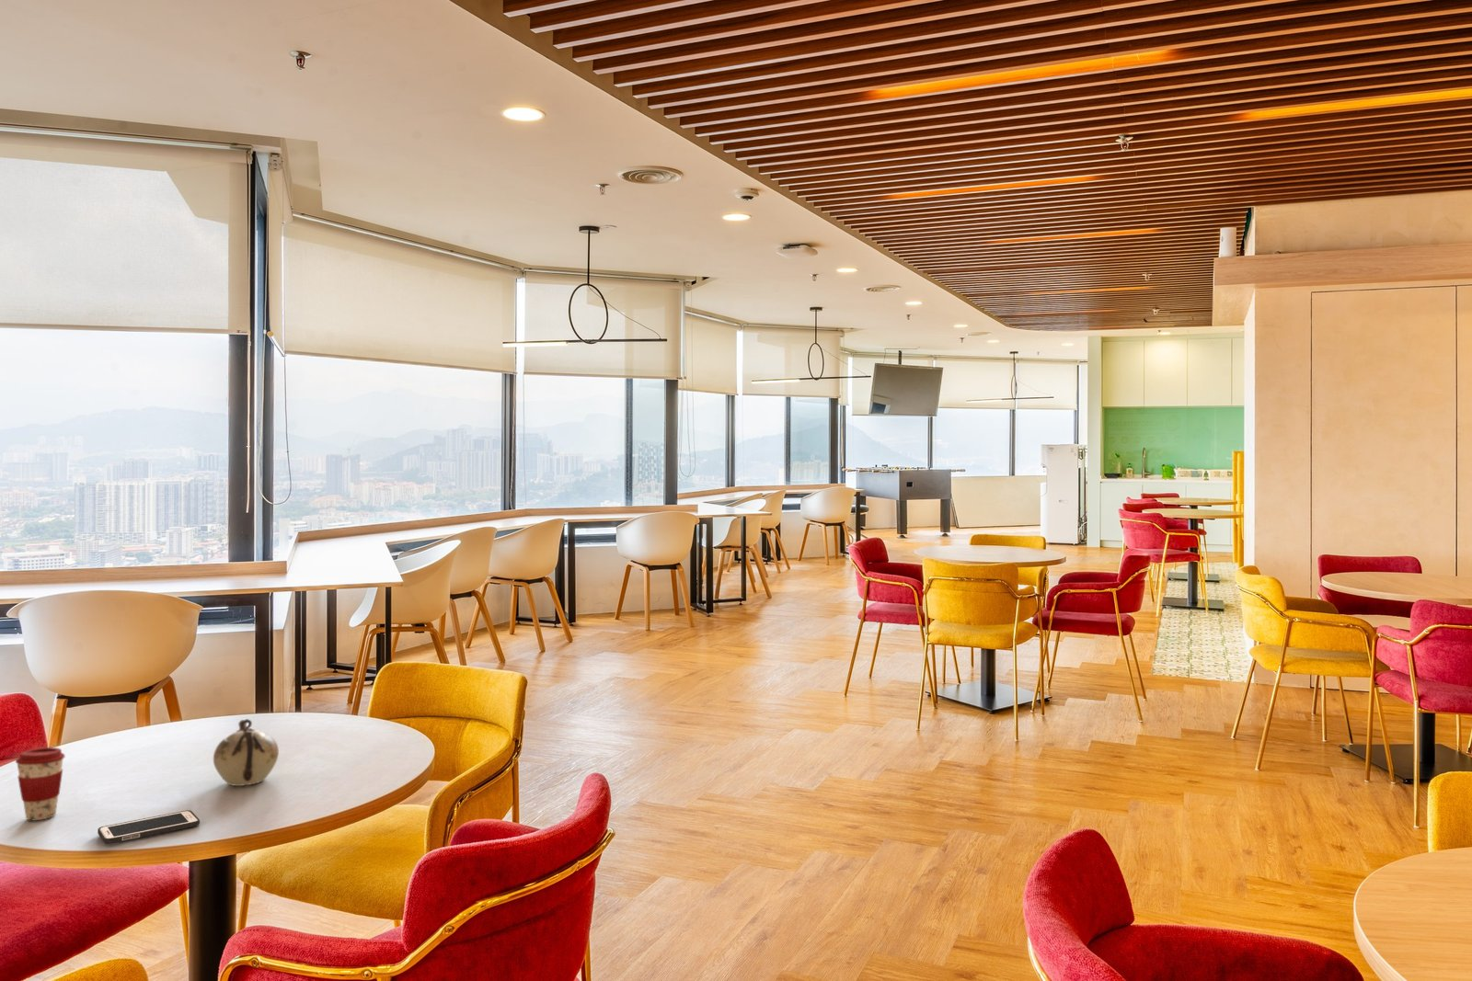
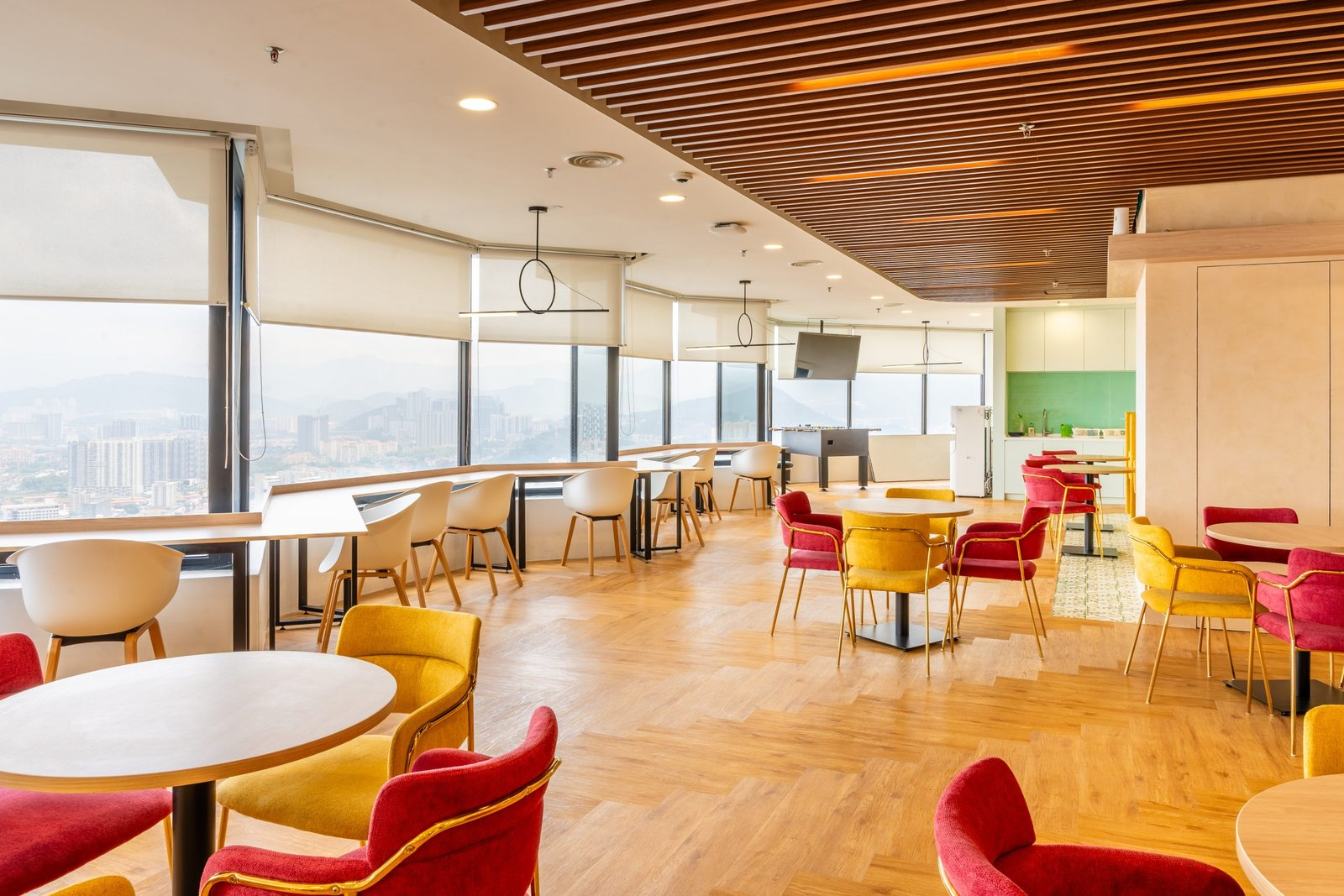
- coffee cup [14,747,66,821]
- teapot [212,718,279,787]
- cell phone [96,809,200,844]
